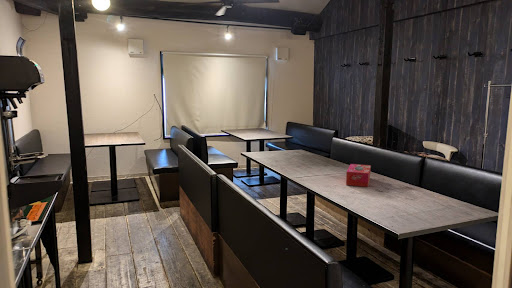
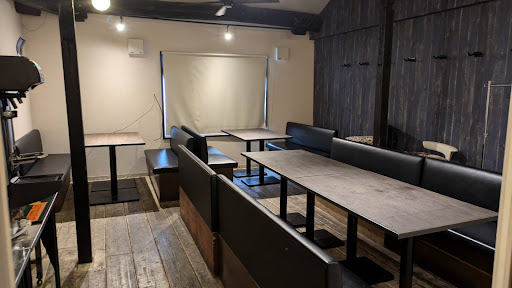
- tissue box [345,163,372,188]
